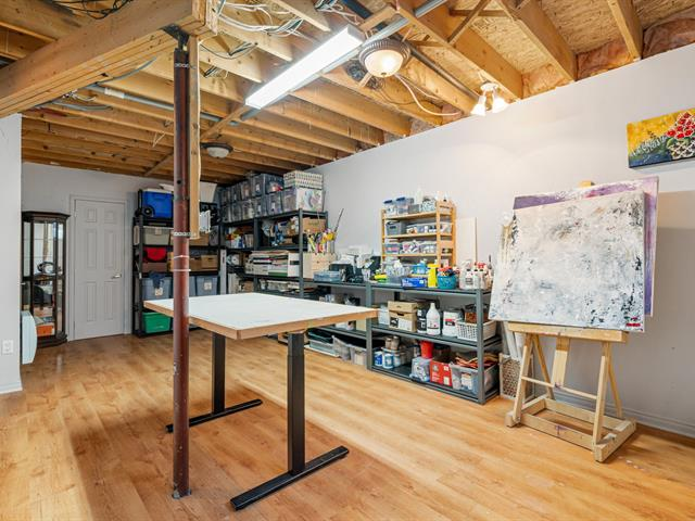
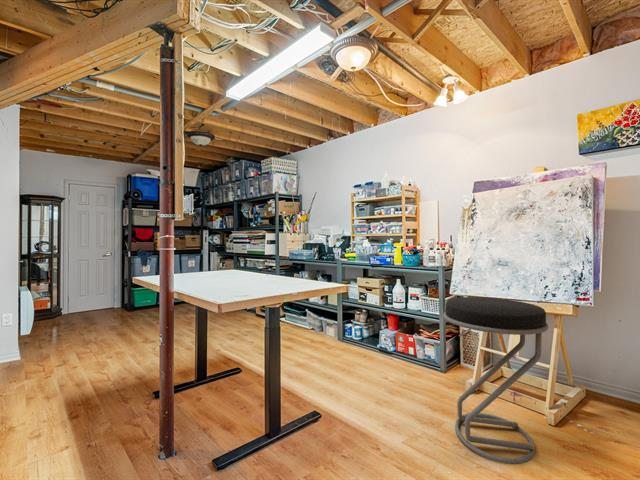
+ stool [442,296,549,465]
